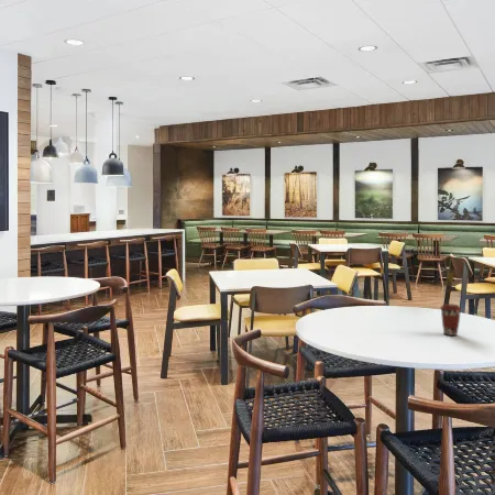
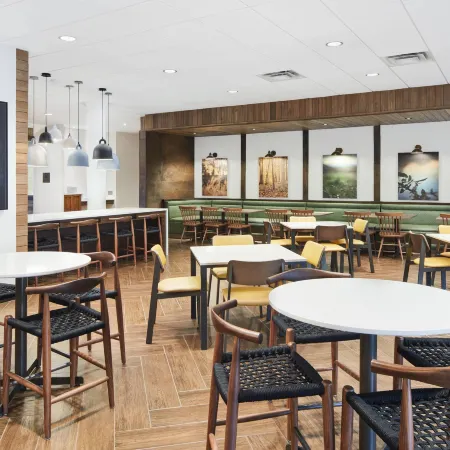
- coffee cup [439,302,463,337]
